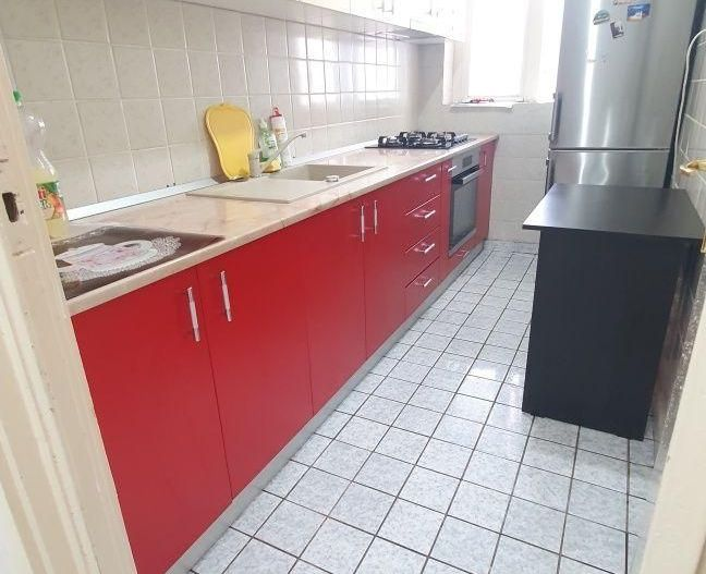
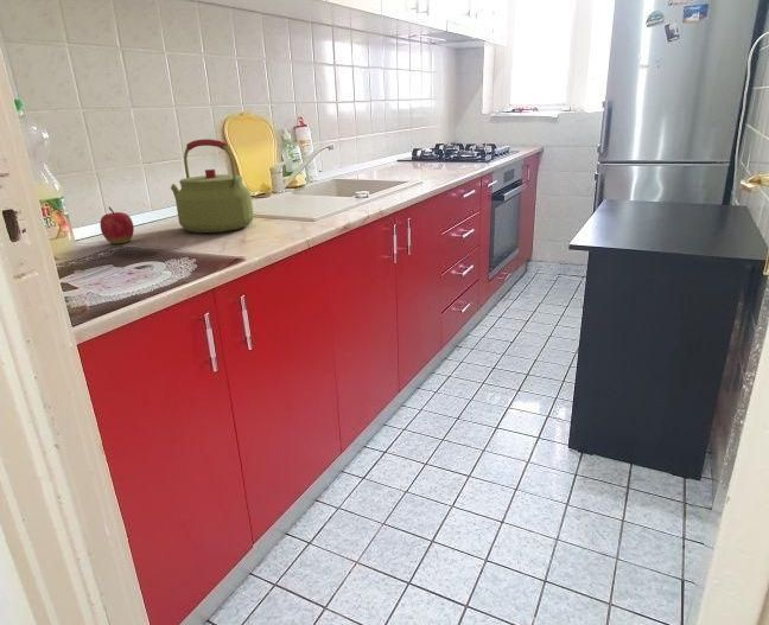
+ kettle [170,138,255,234]
+ apple [98,206,135,245]
